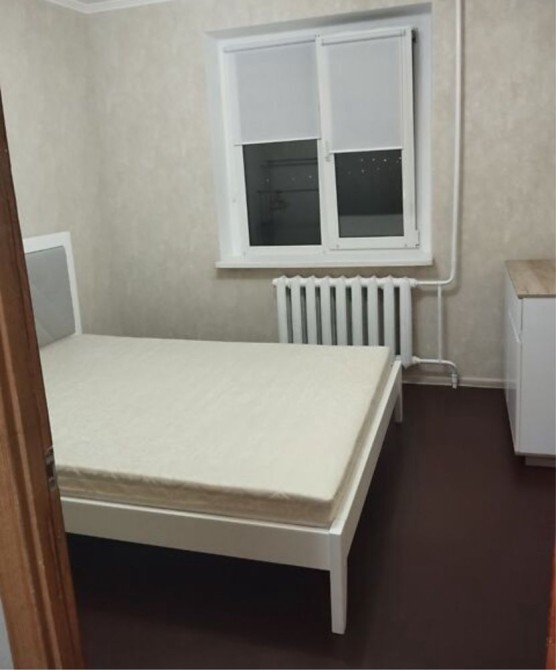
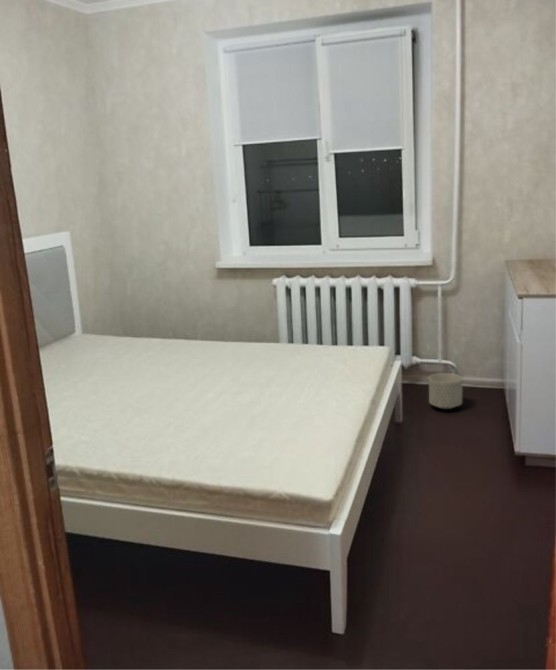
+ planter [428,372,463,410]
